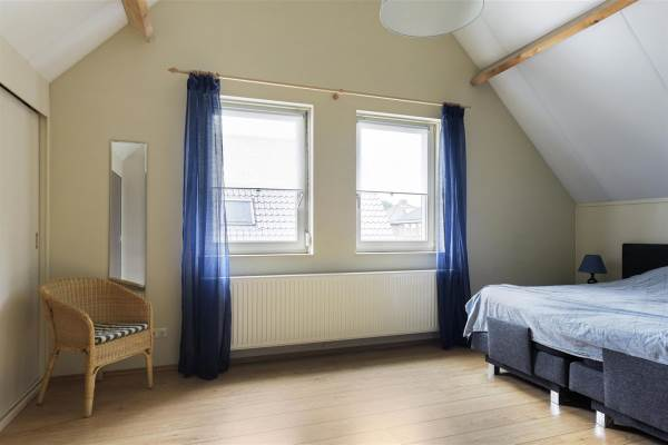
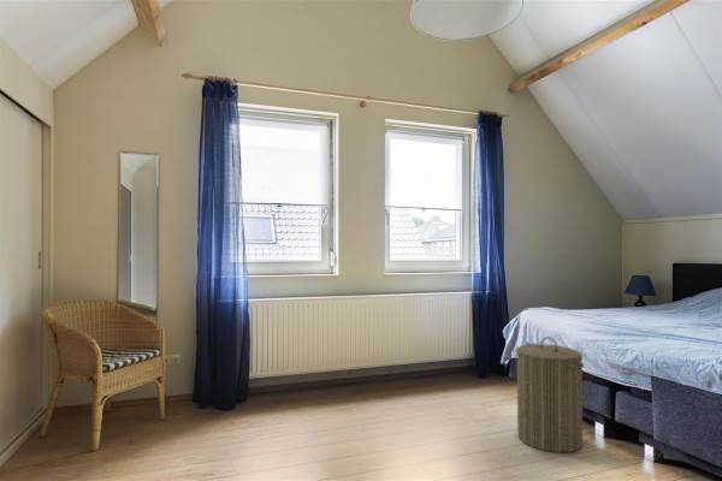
+ laundry hamper [515,335,585,453]
